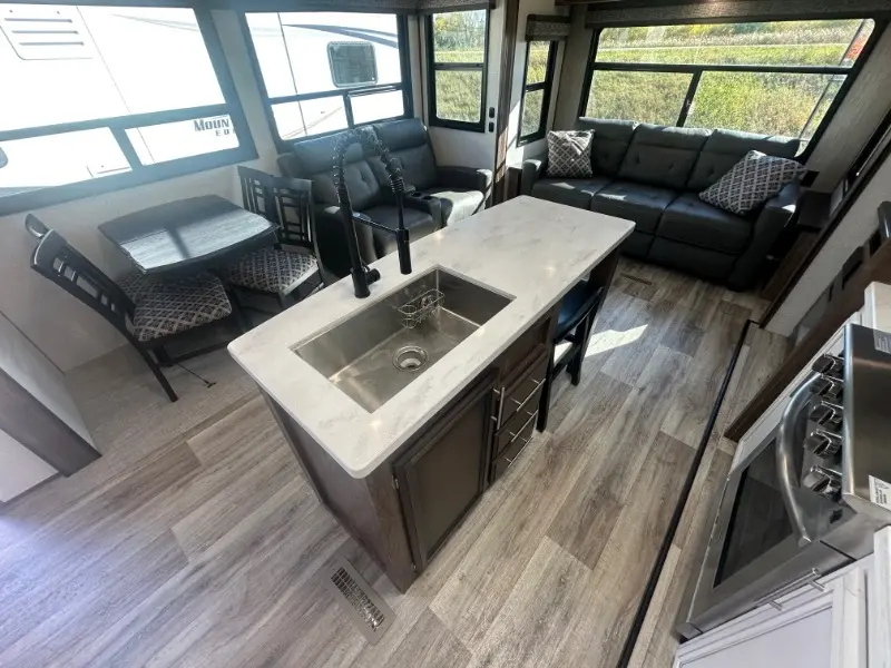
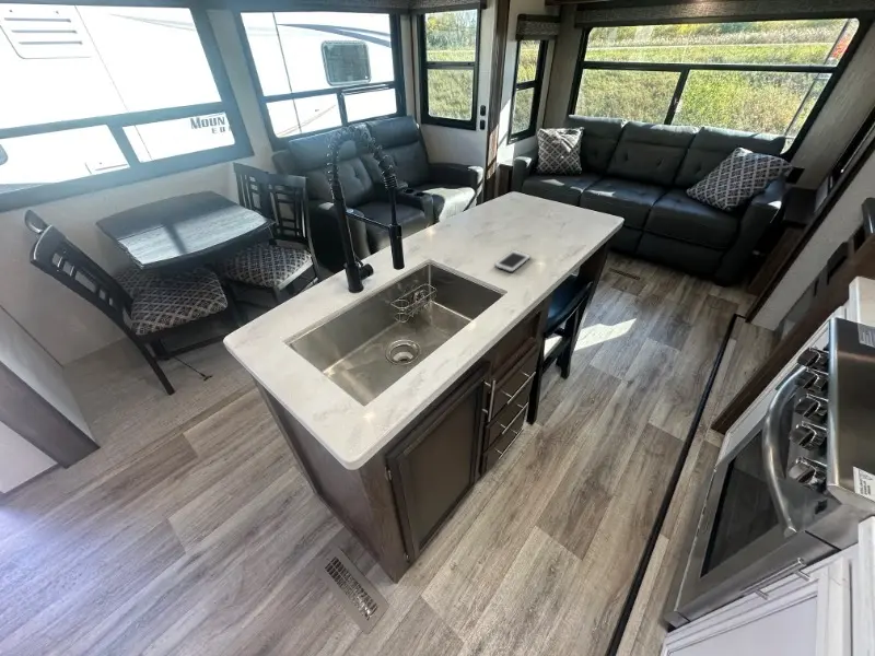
+ cell phone [493,249,532,273]
